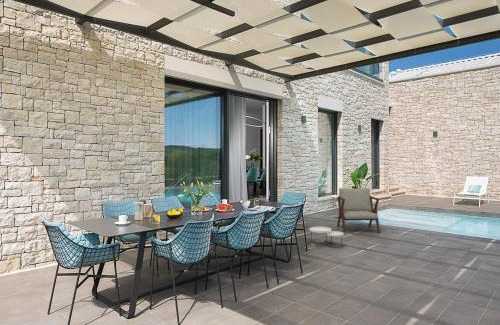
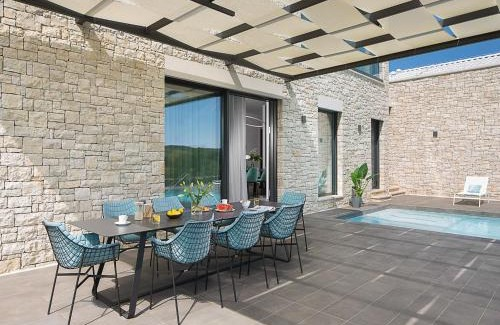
- lounge chair [336,187,381,233]
- side table [309,226,345,249]
